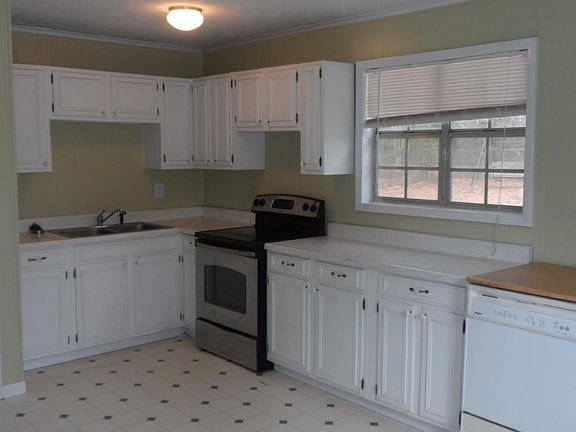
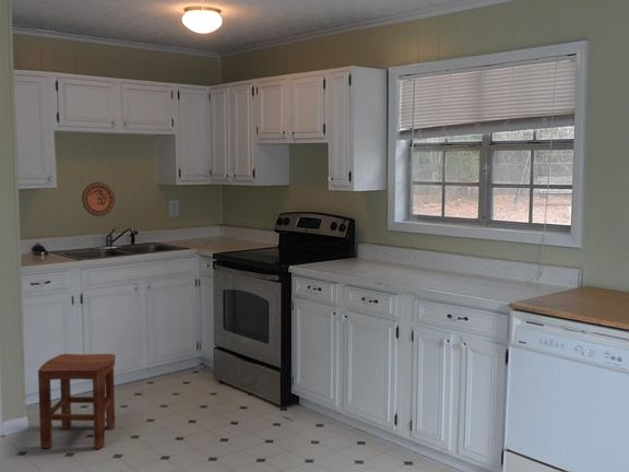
+ decorative plate [81,181,116,217]
+ stool [37,353,117,450]
